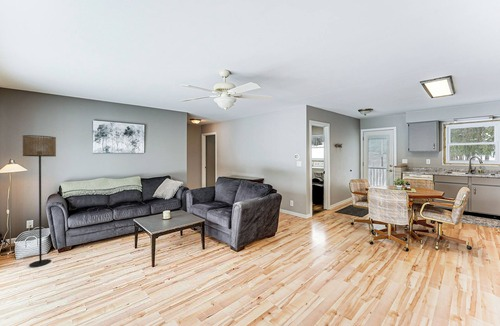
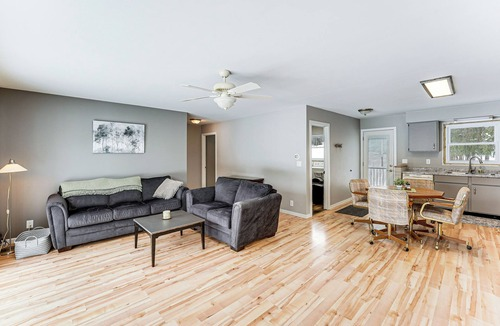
- floor lamp [22,134,57,268]
